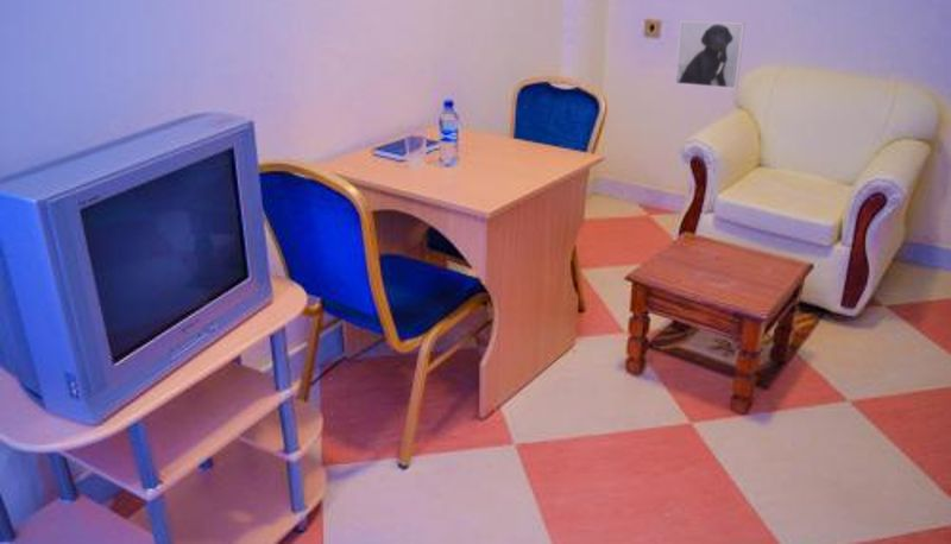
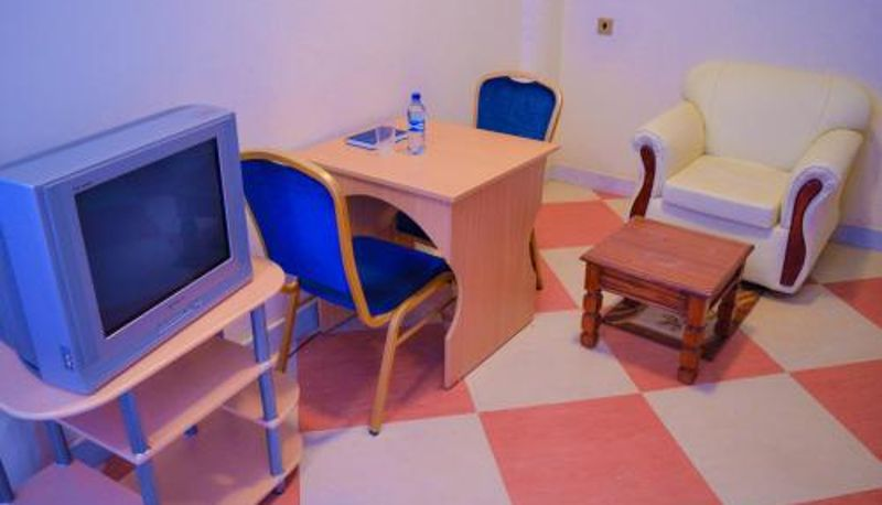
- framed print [674,19,747,90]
